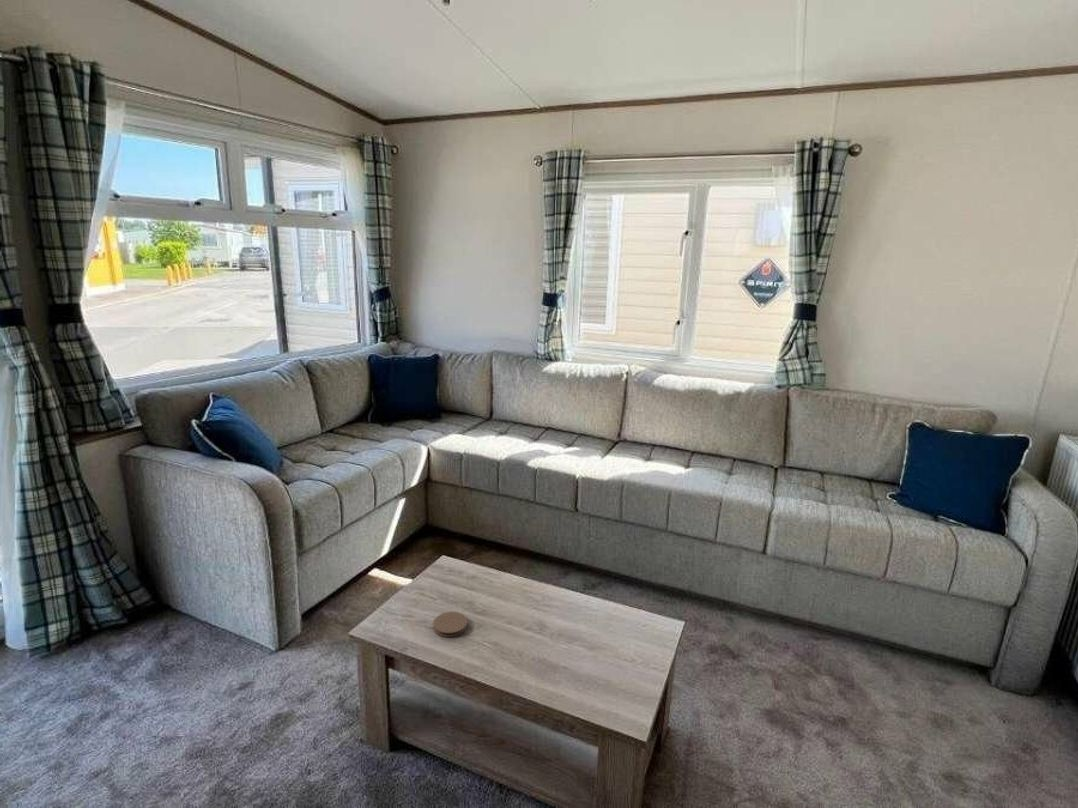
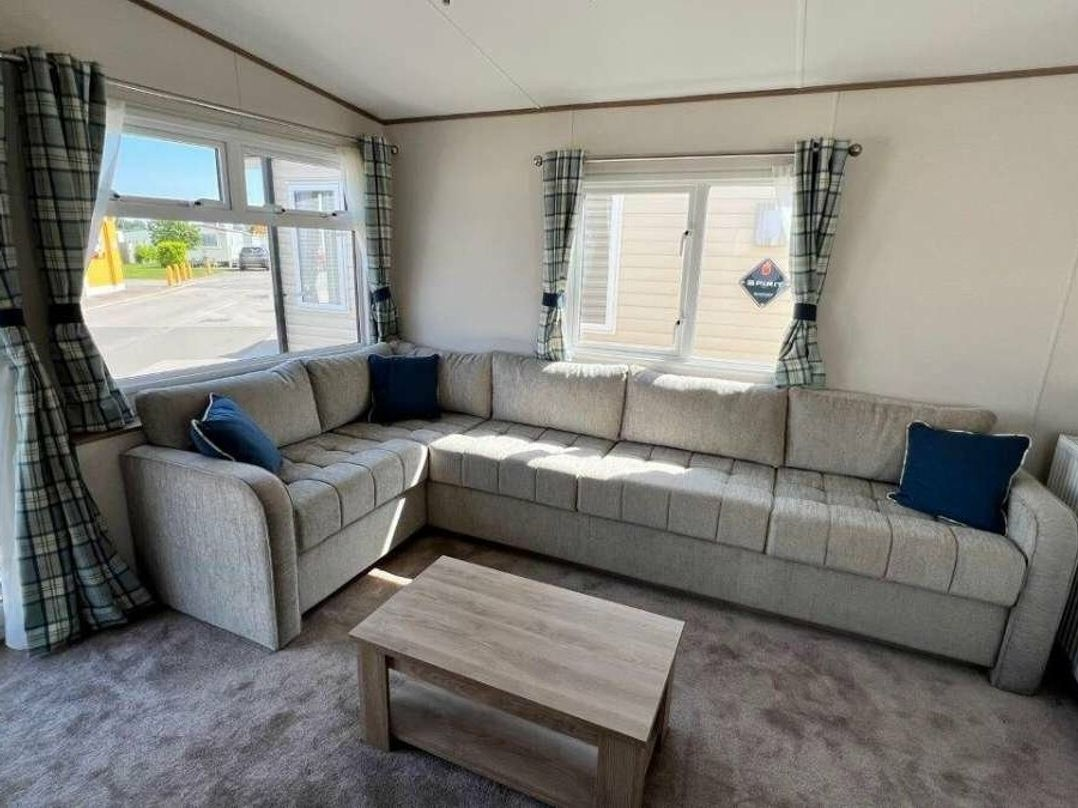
- coaster [432,611,469,638]
